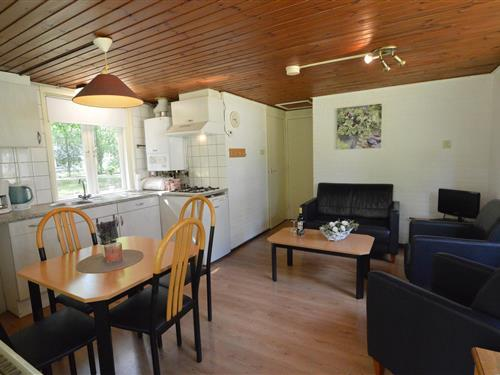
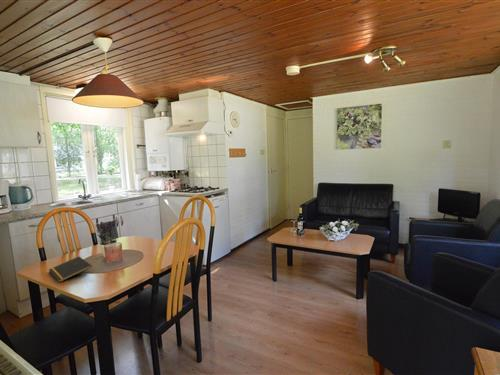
+ notepad [48,256,93,283]
